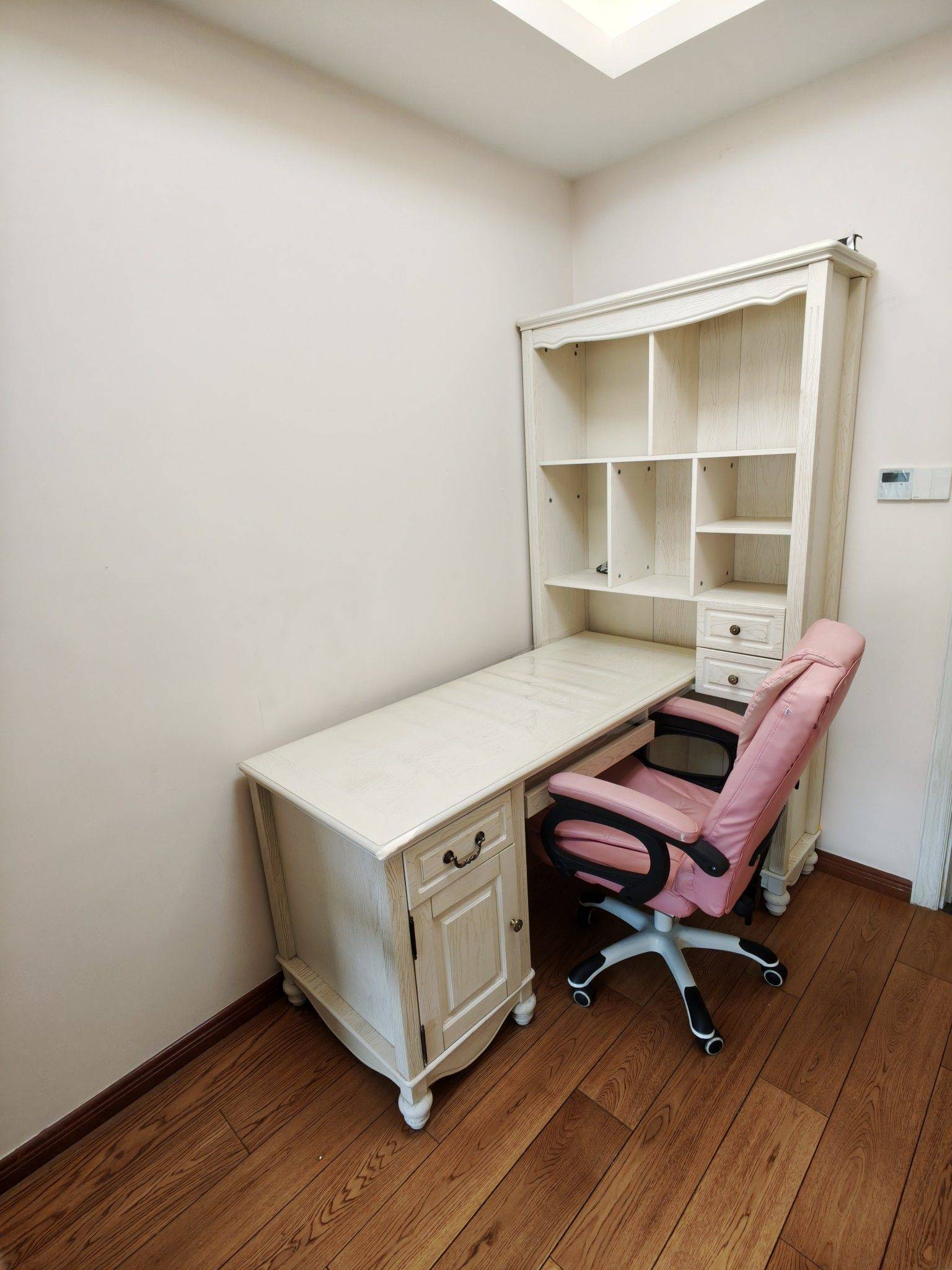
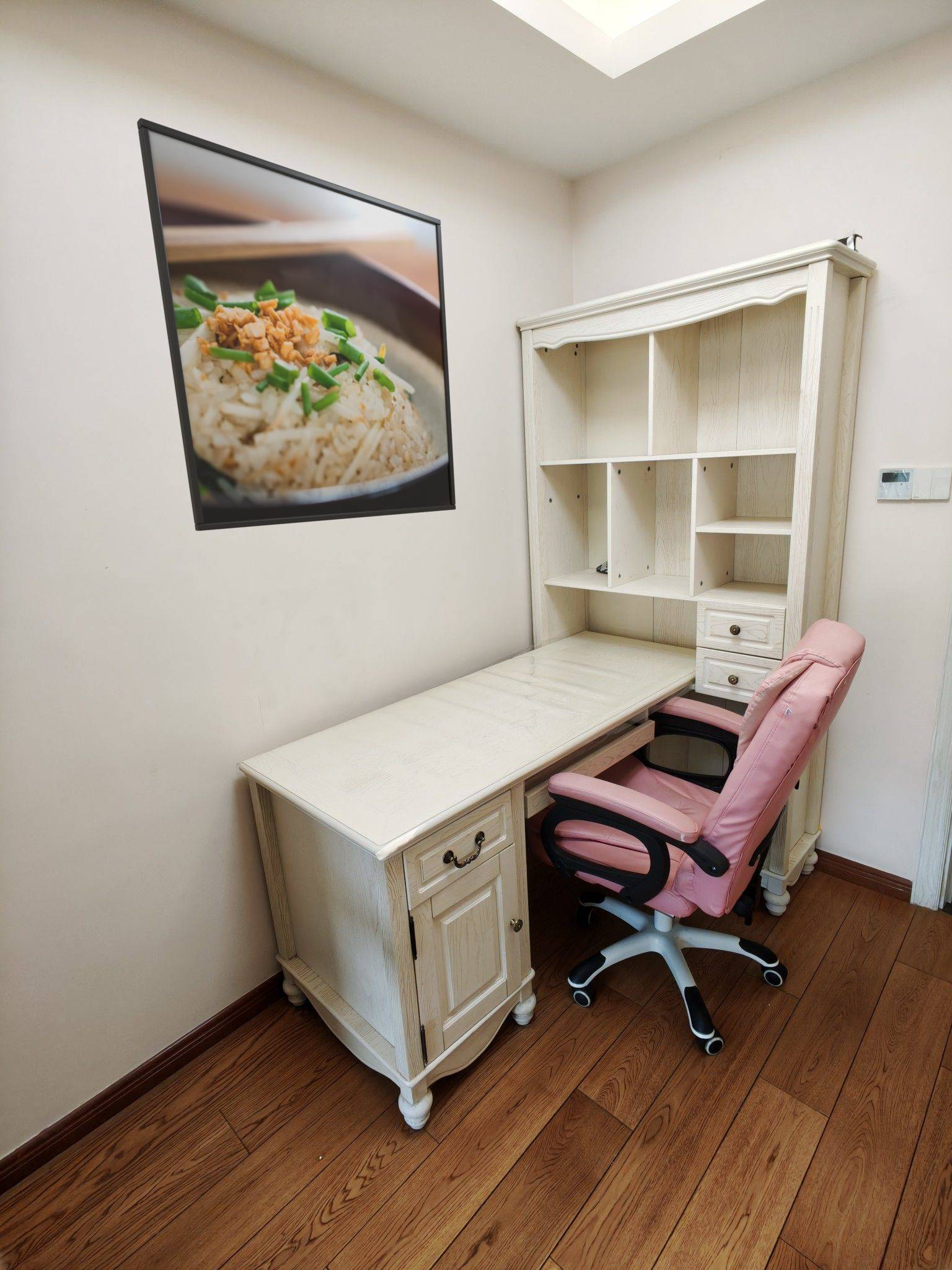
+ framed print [136,117,456,531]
